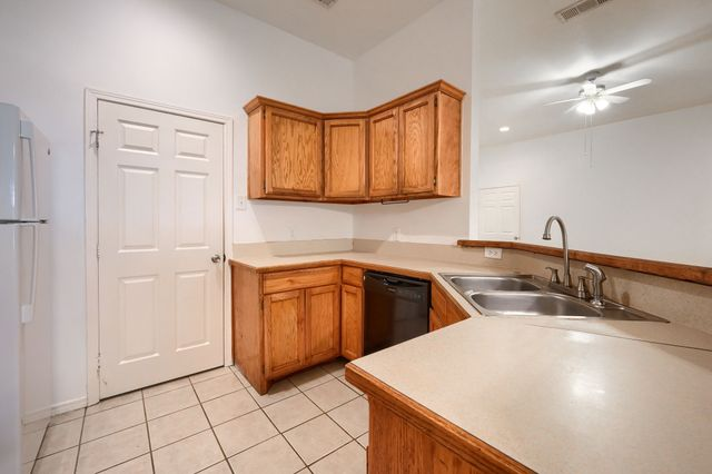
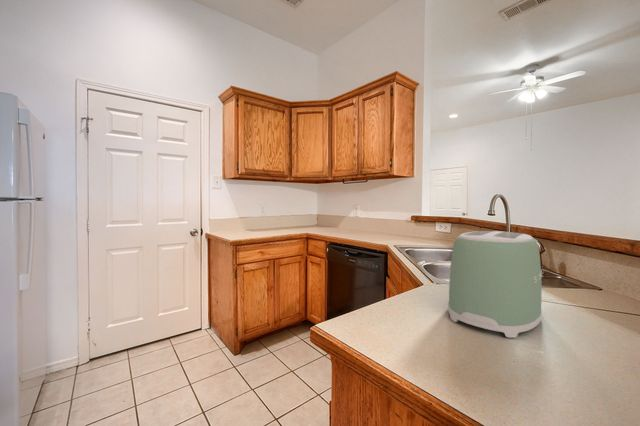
+ toaster [447,230,543,339]
